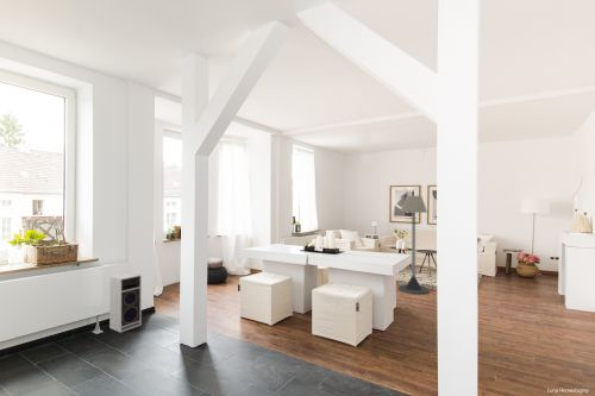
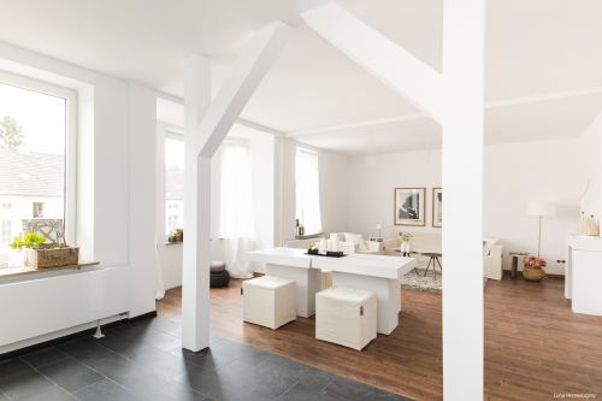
- speaker [108,271,143,333]
- floor lamp [397,195,430,295]
